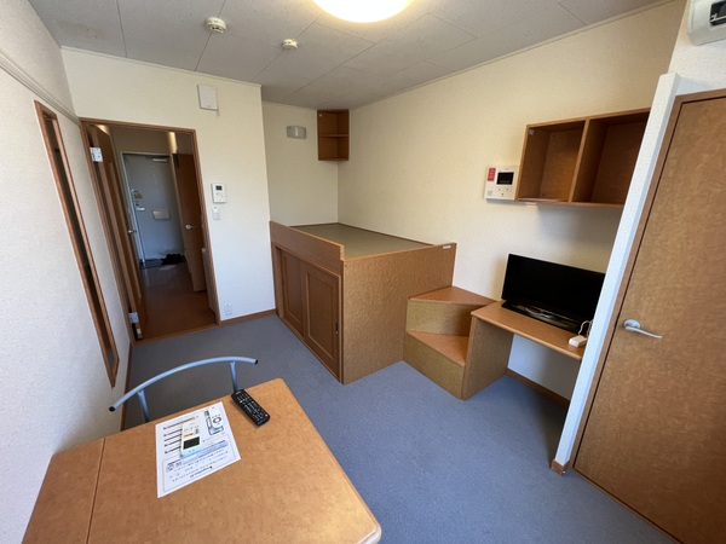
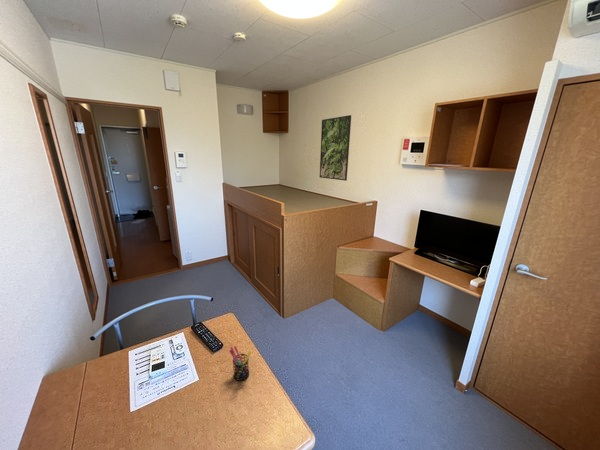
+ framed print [319,114,352,182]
+ pen holder [229,345,253,382]
